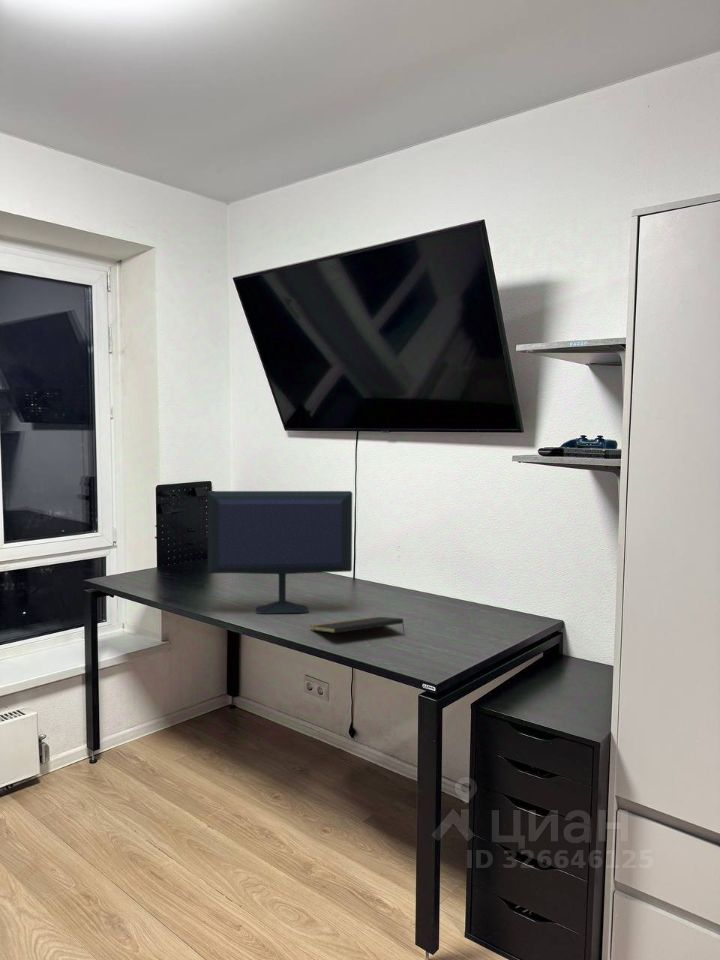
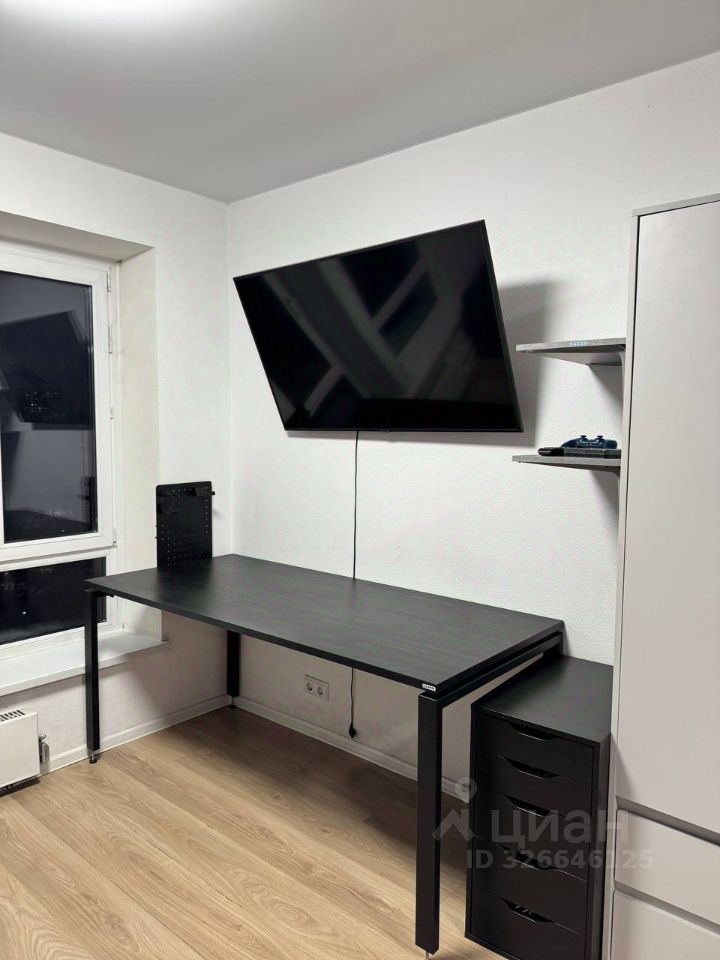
- notepad [310,616,405,634]
- computer monitor [206,490,353,615]
